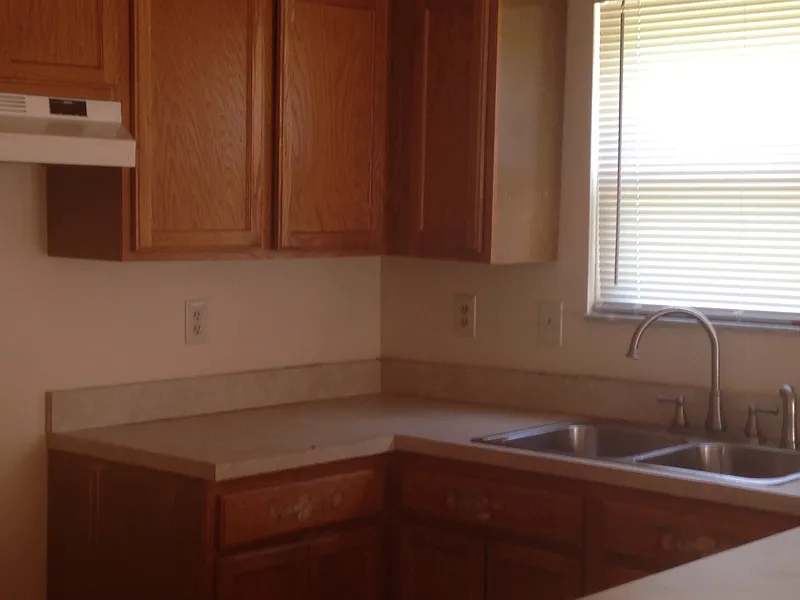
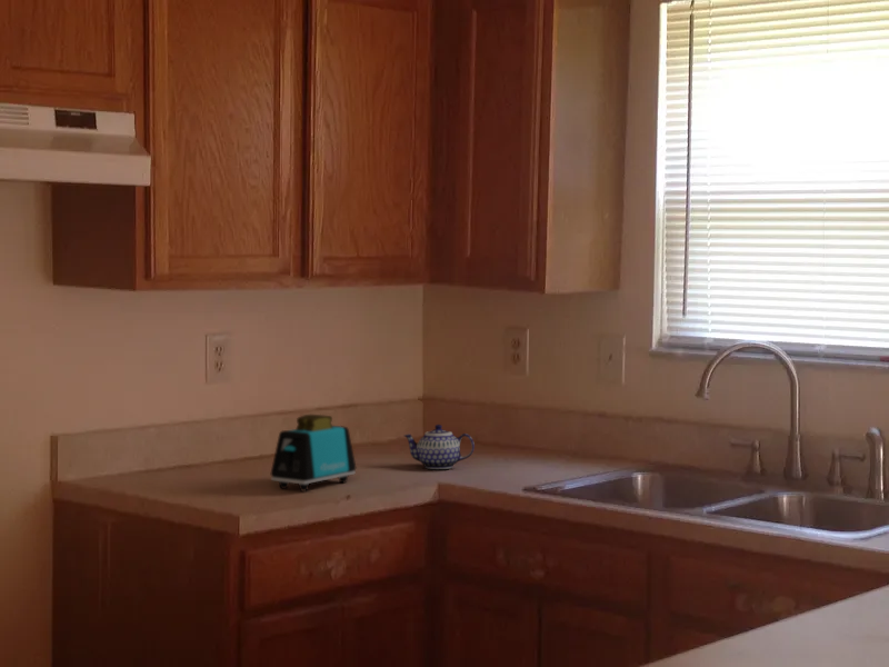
+ toaster [270,414,357,492]
+ teapot [402,424,476,470]
